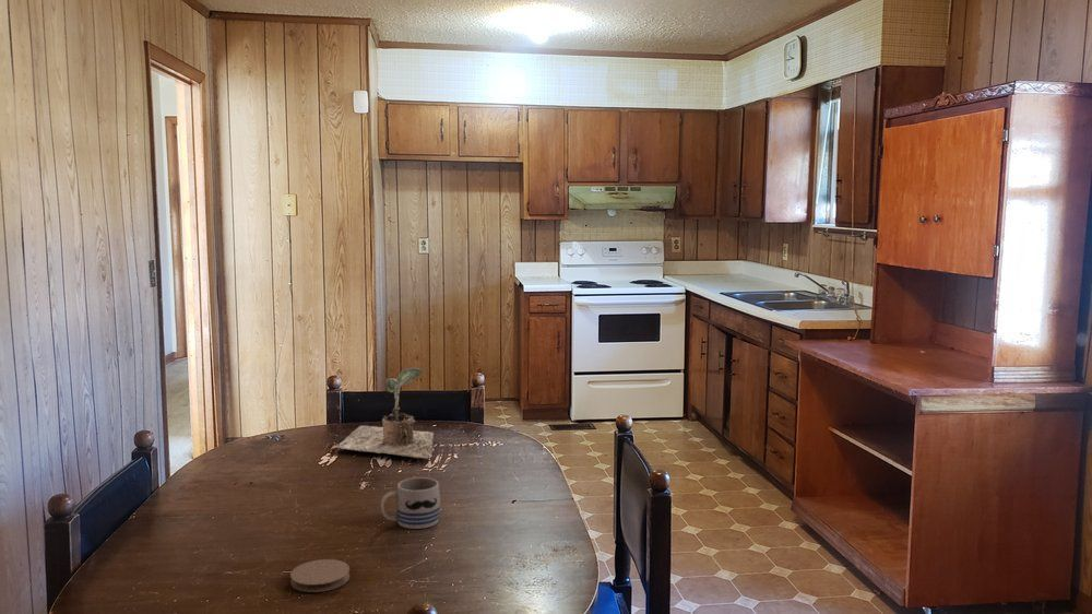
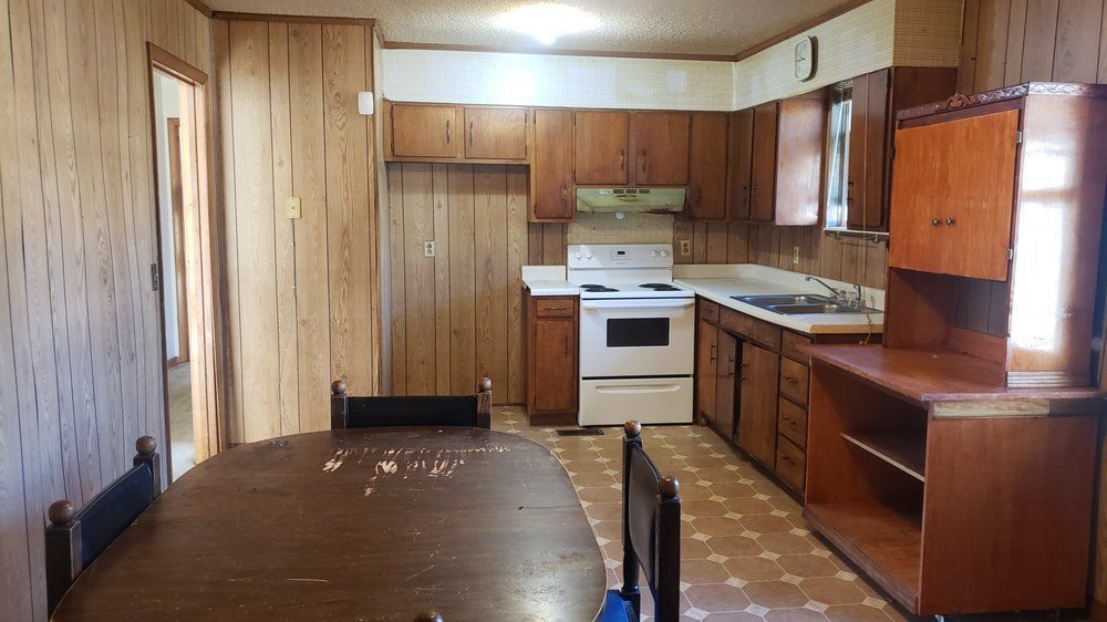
- mug [380,476,441,530]
- coaster [289,558,351,593]
- plant [335,367,435,460]
